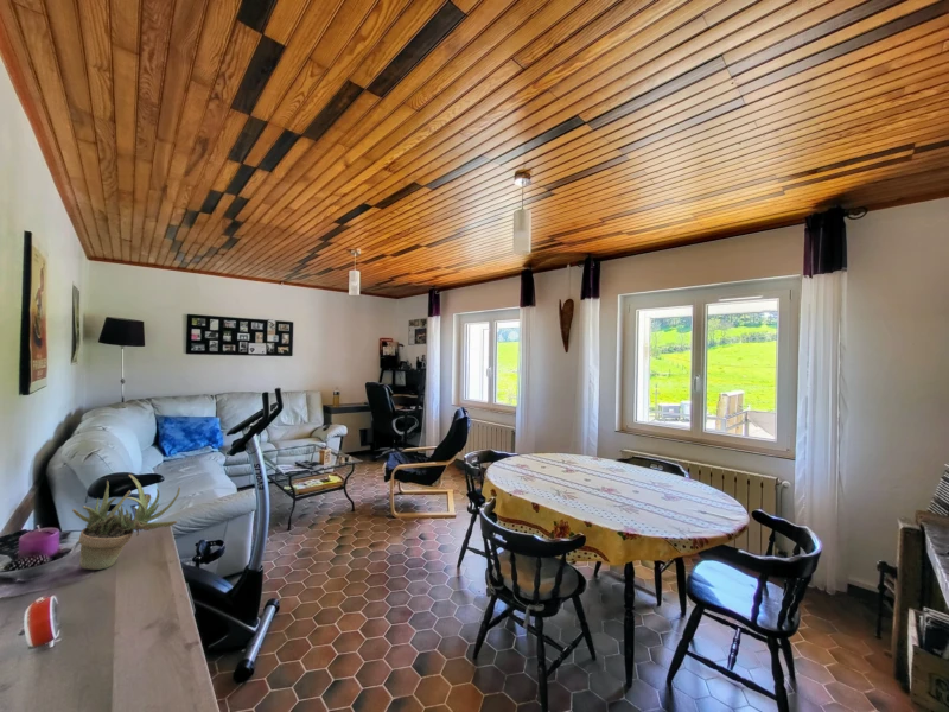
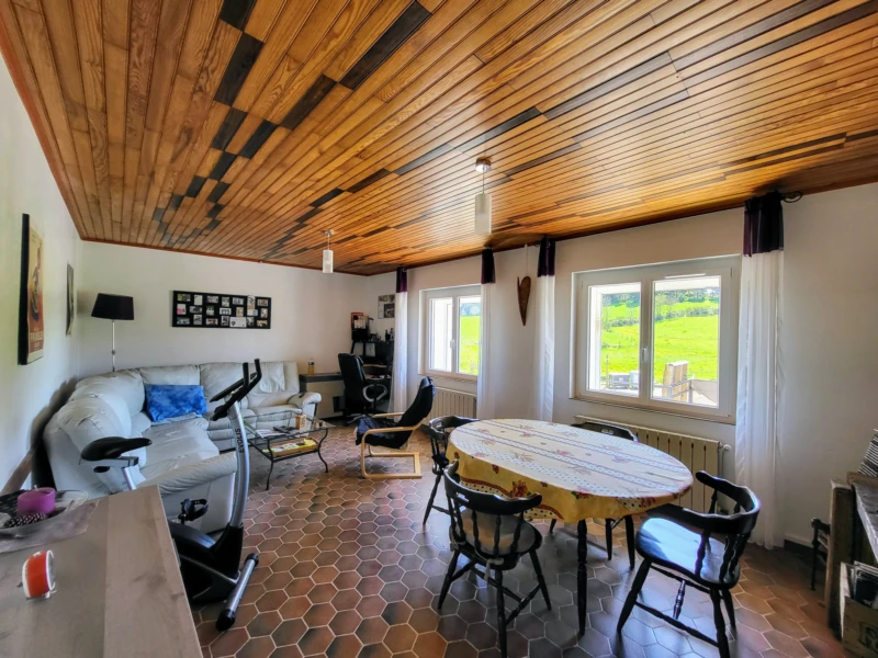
- succulent plant [71,473,181,571]
